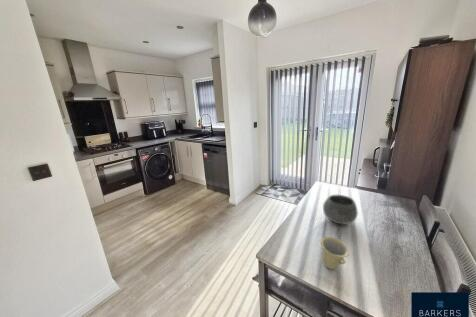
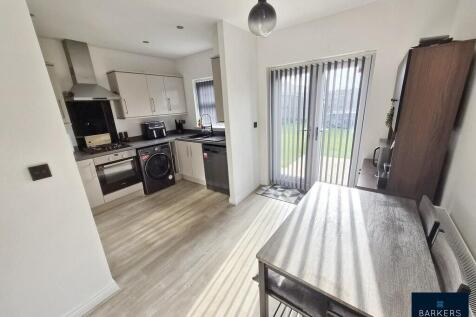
- cup [320,236,350,270]
- bowl [322,194,359,225]
